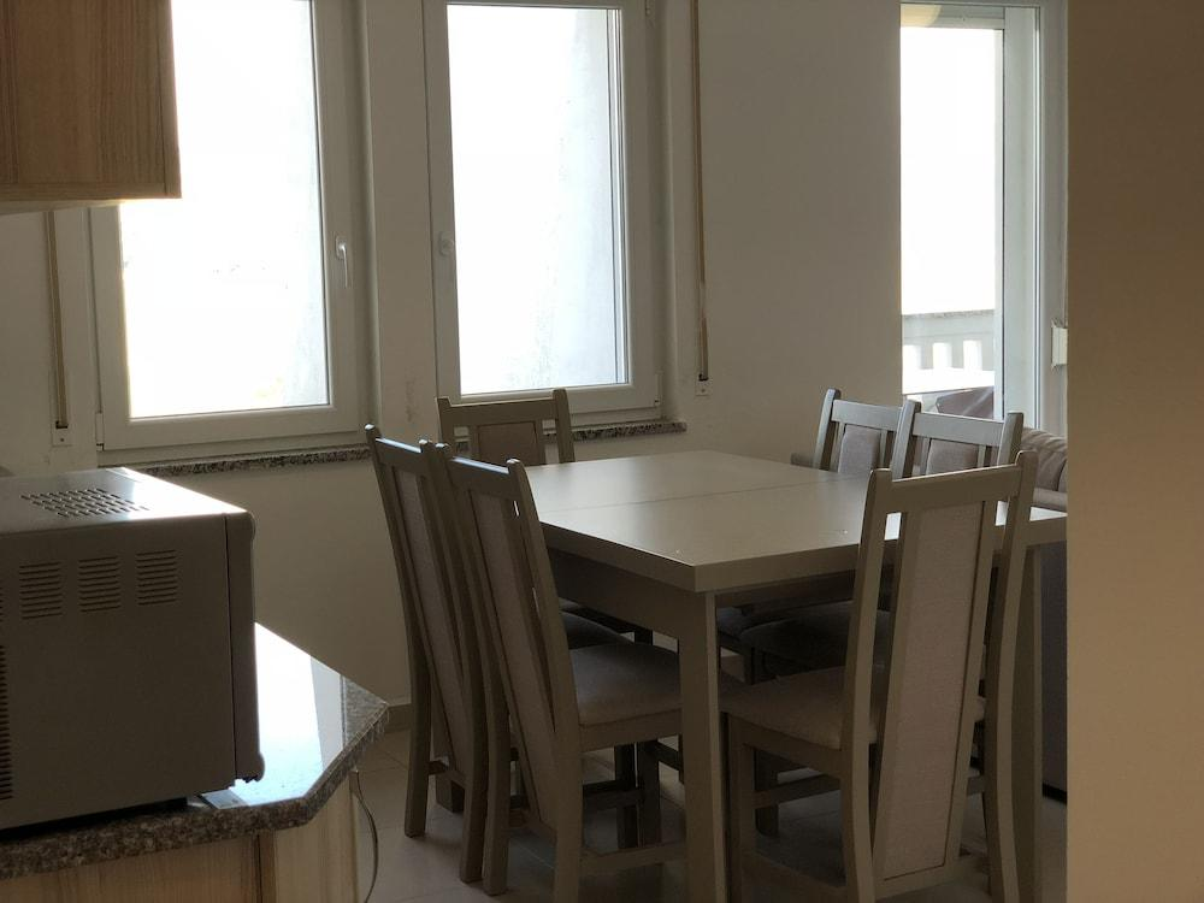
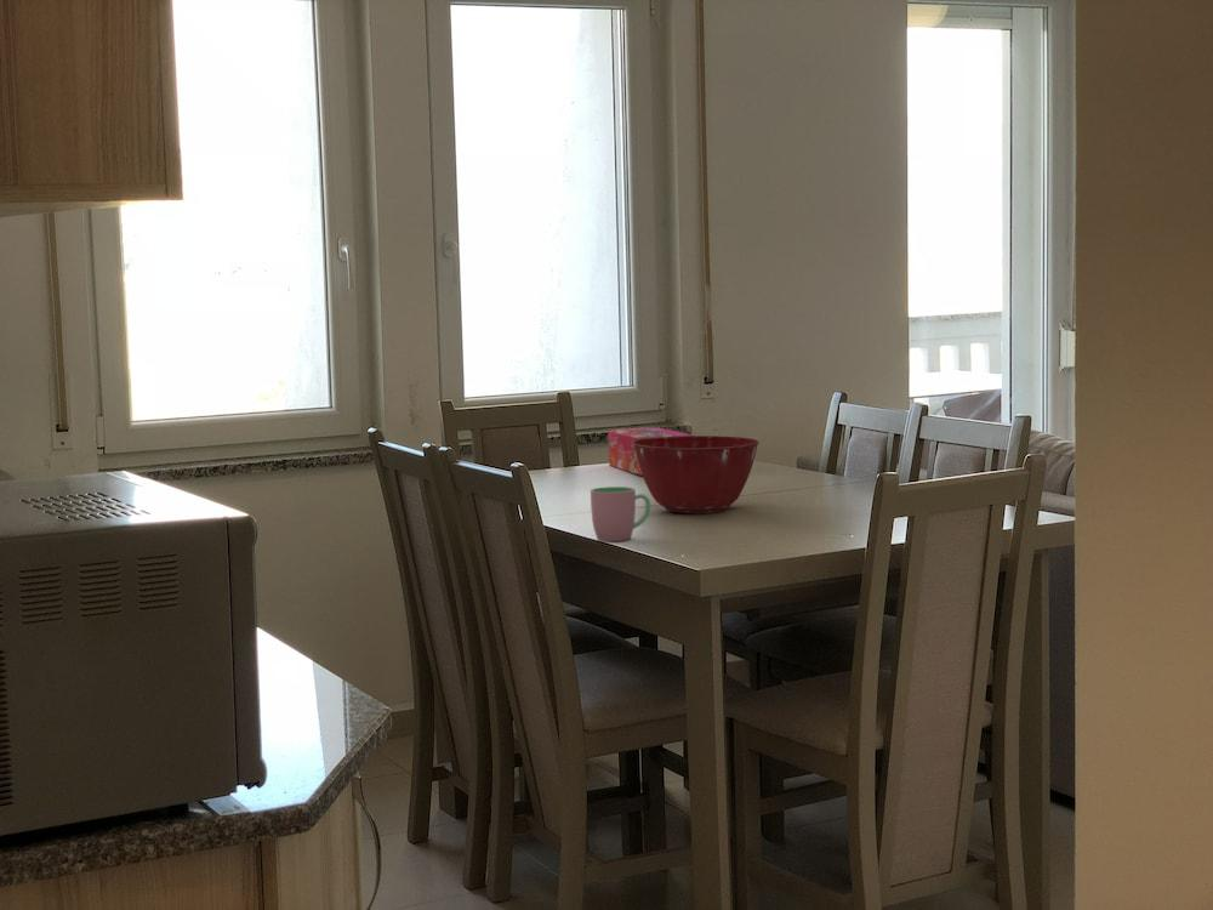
+ cup [590,485,651,542]
+ tissue box [606,427,694,477]
+ mixing bowl [632,434,761,514]
